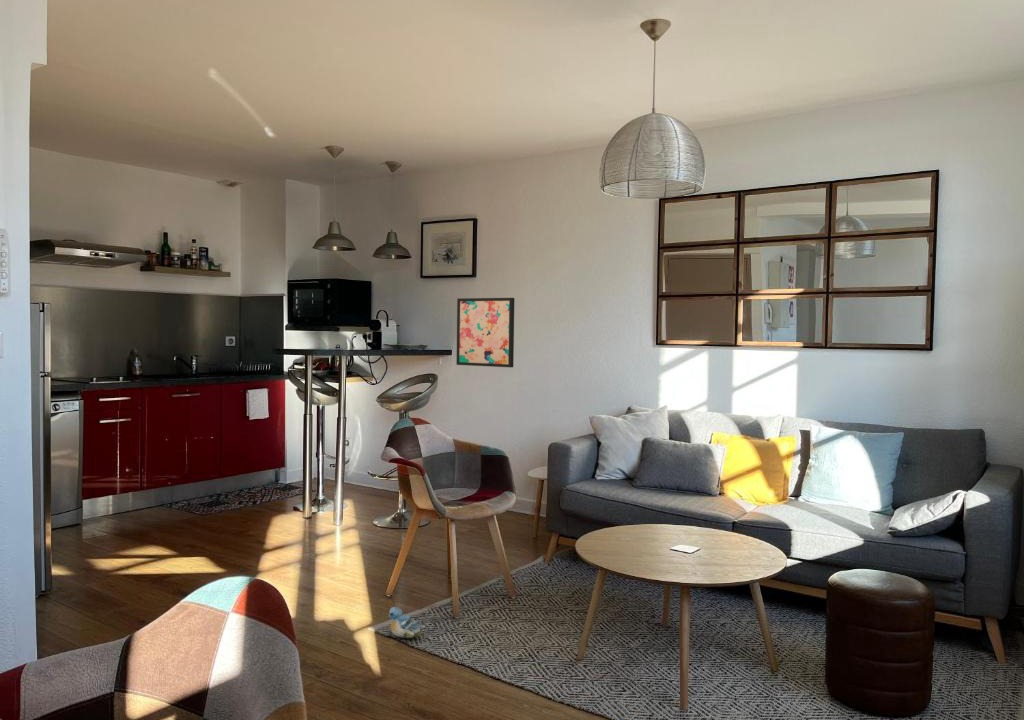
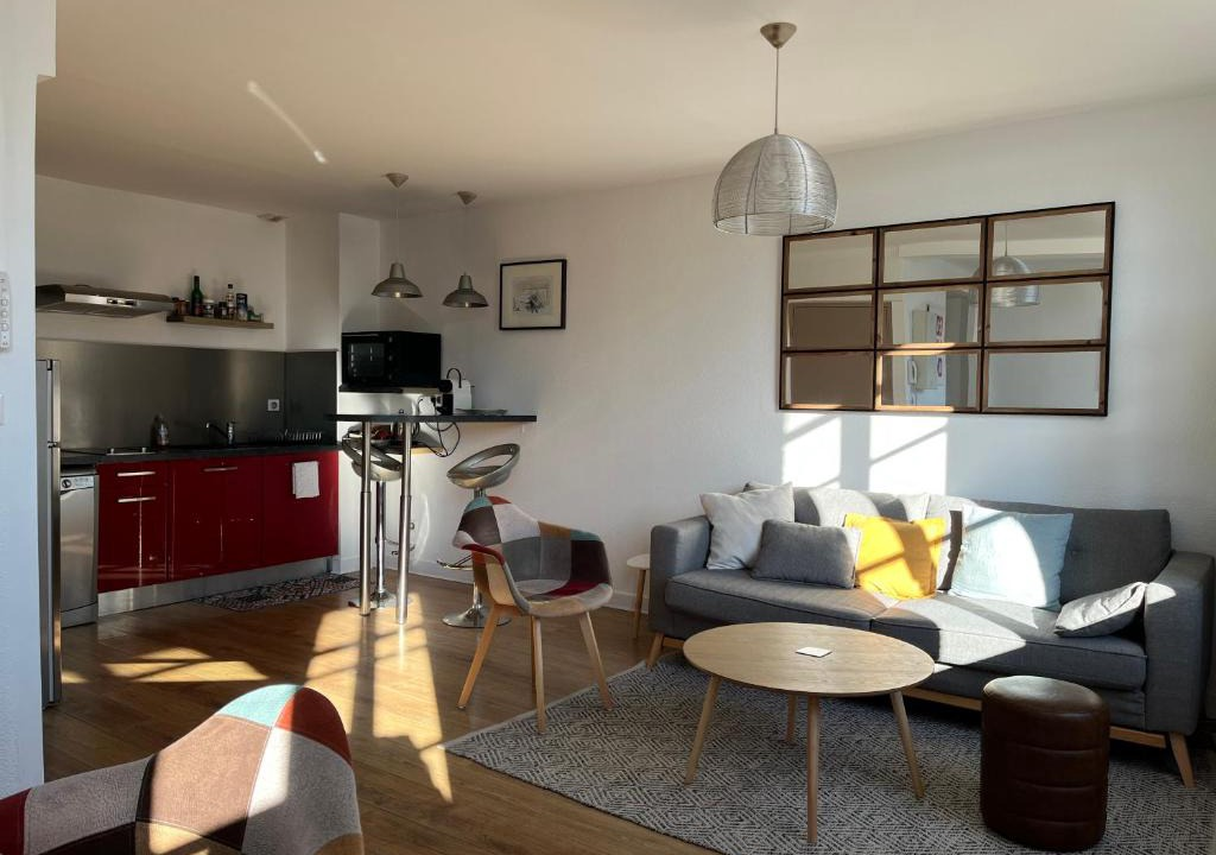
- wall art [455,297,515,368]
- plush toy [387,606,426,639]
